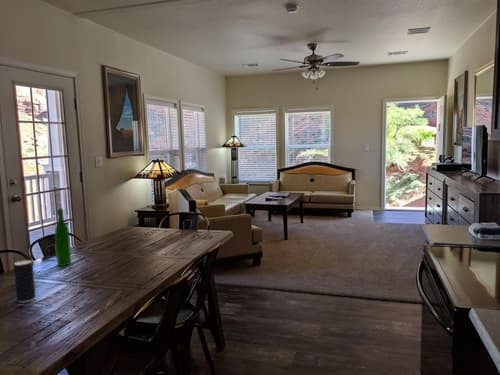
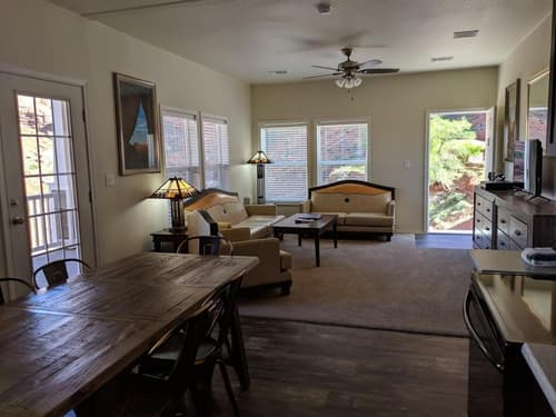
- beverage can [13,259,36,304]
- wine bottle [54,207,72,267]
